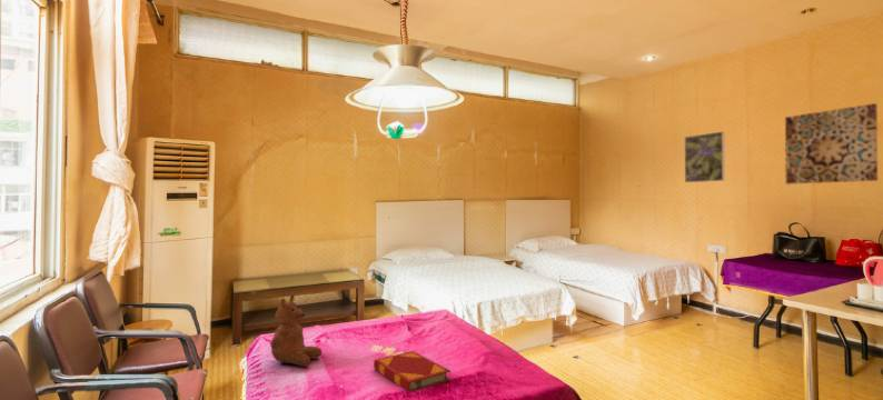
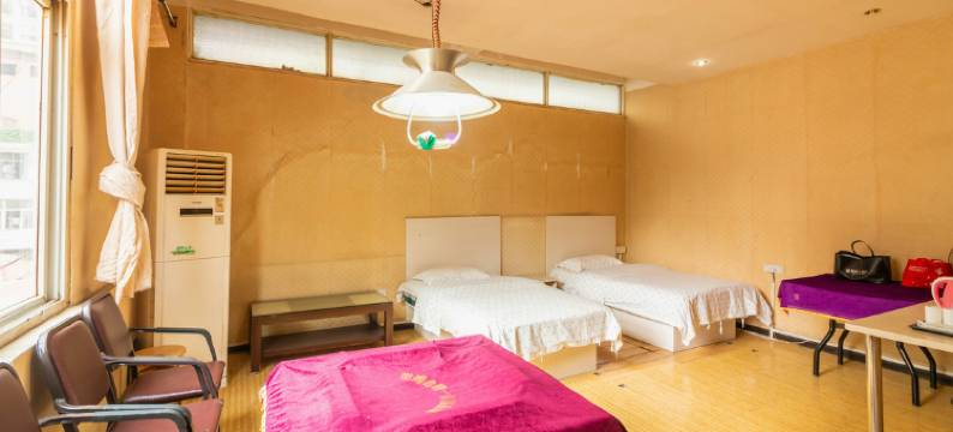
- hardback book [373,350,452,393]
- teddy bear [269,293,323,368]
- wall art [784,102,879,186]
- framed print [683,130,726,183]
